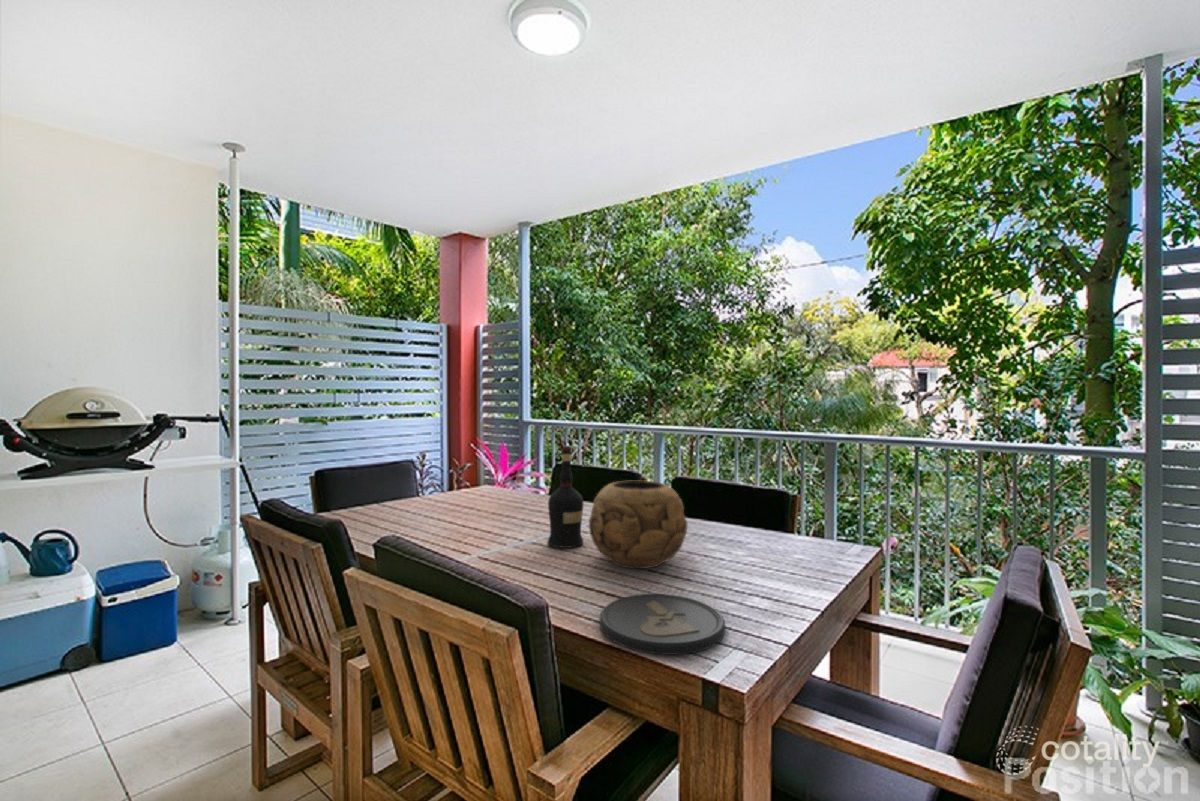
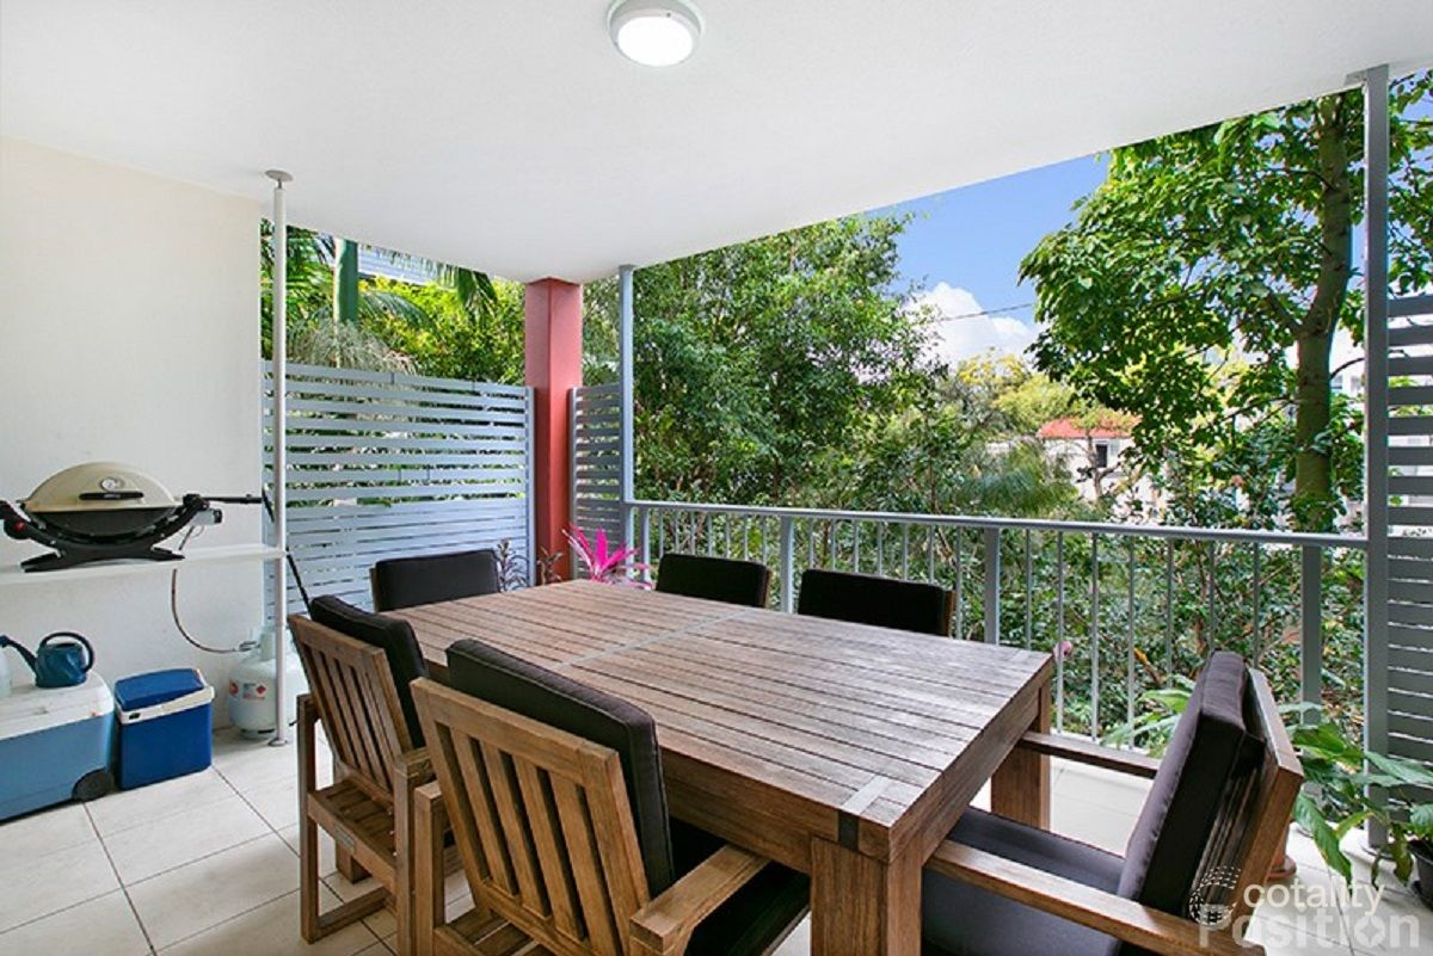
- decorative bowl [588,480,689,570]
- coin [599,593,726,656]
- liquor [547,445,584,549]
